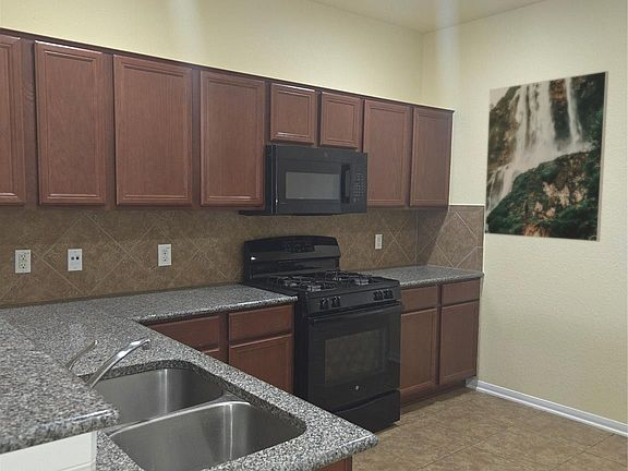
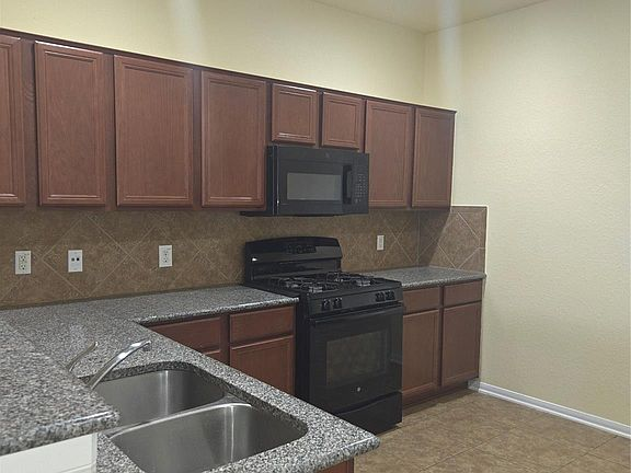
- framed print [483,70,609,243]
